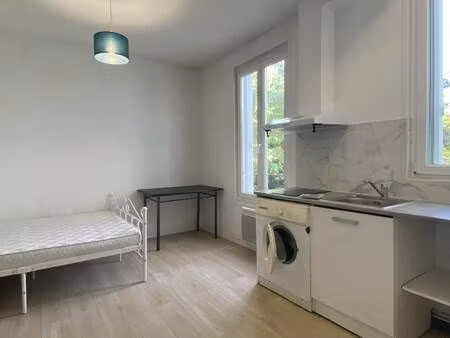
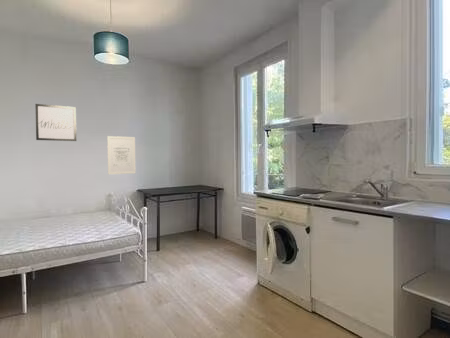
+ wall art [106,135,137,175]
+ wall art [34,103,77,142]
